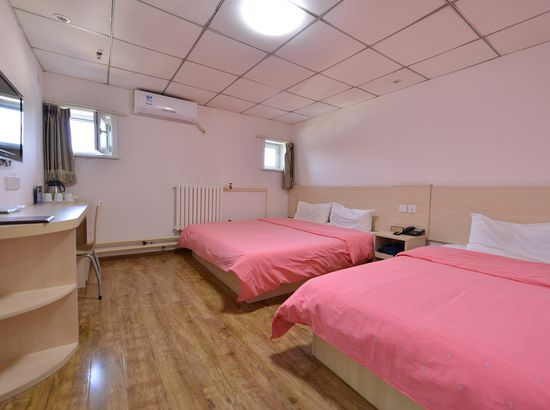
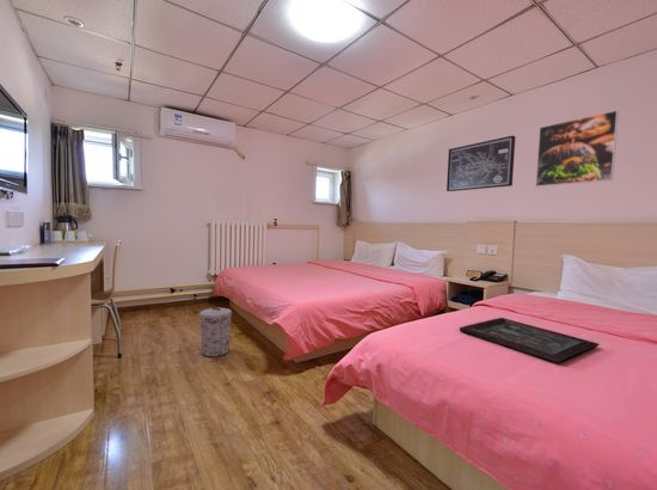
+ trash can [198,307,233,357]
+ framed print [534,109,620,188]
+ wall art [446,134,516,192]
+ tray [459,317,600,365]
